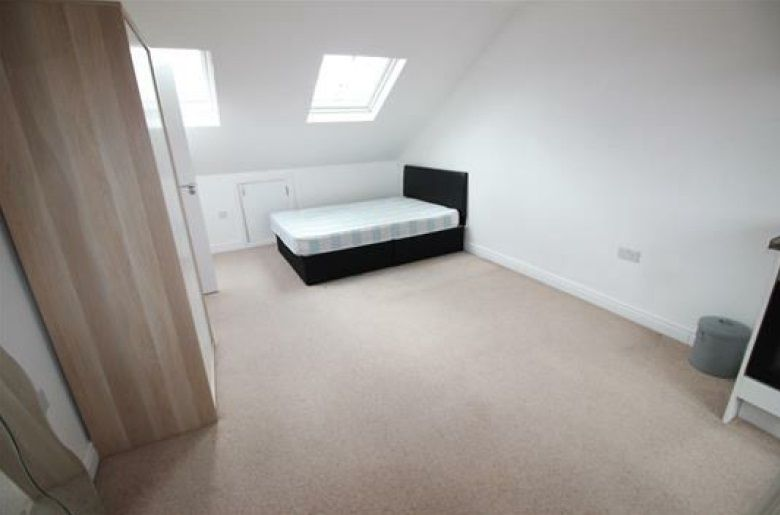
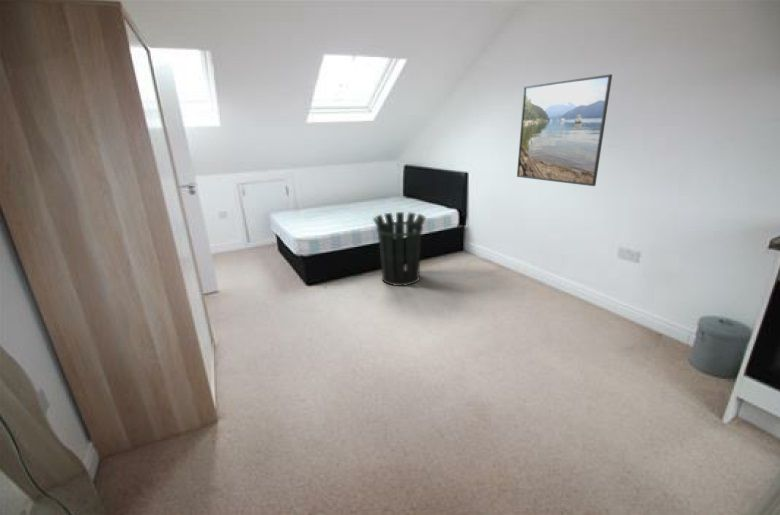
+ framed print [516,73,613,187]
+ waste bin [372,211,427,287]
